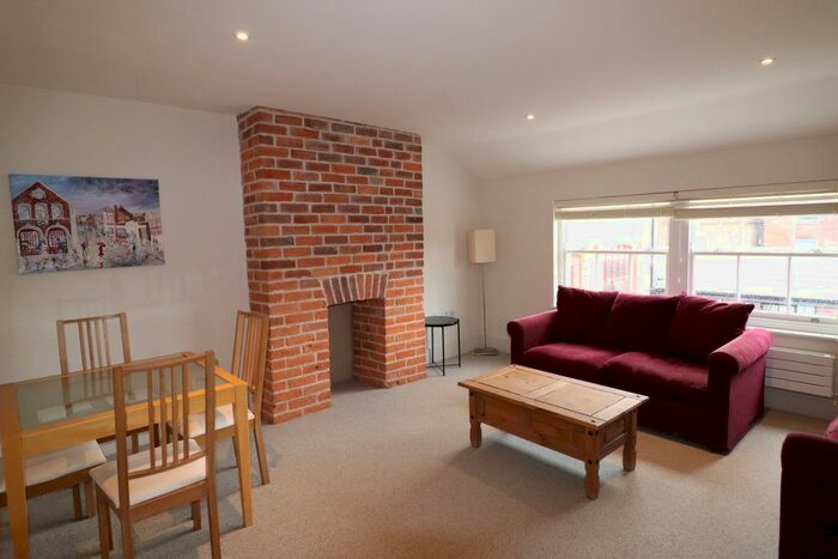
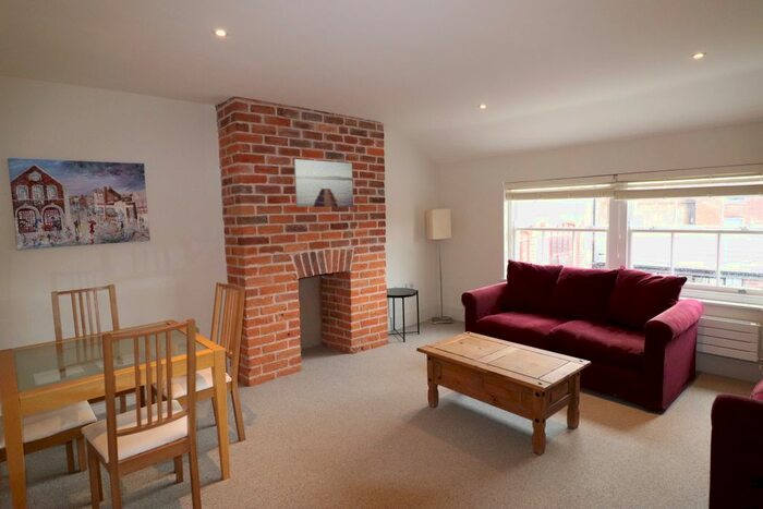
+ wall art [293,158,354,208]
